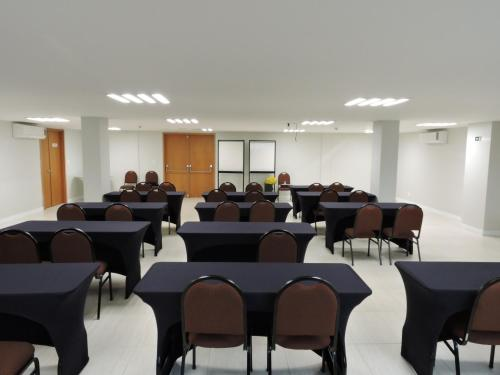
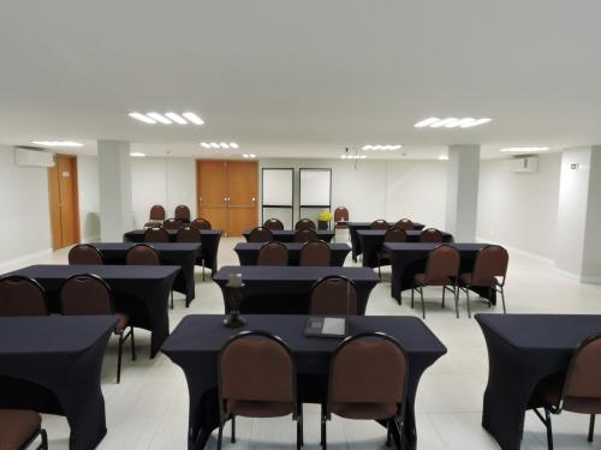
+ laptop [303,280,351,340]
+ candle holder [222,271,248,329]
